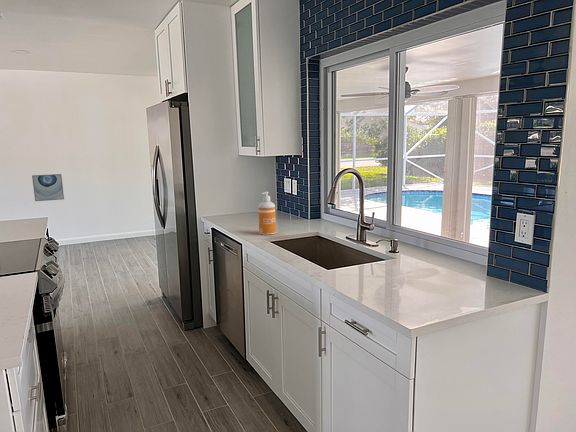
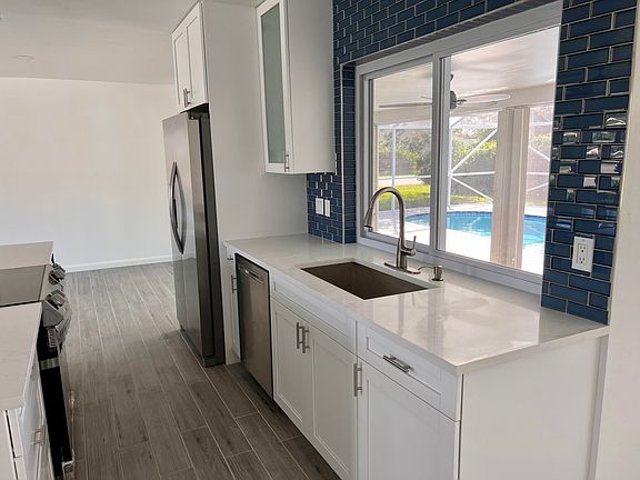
- soap dispenser [257,191,277,236]
- wall art [31,173,65,202]
